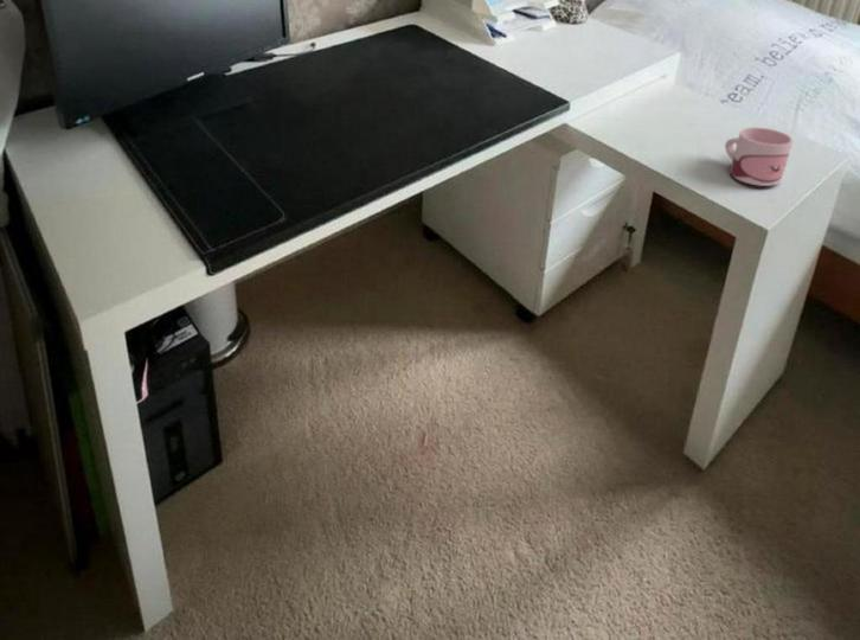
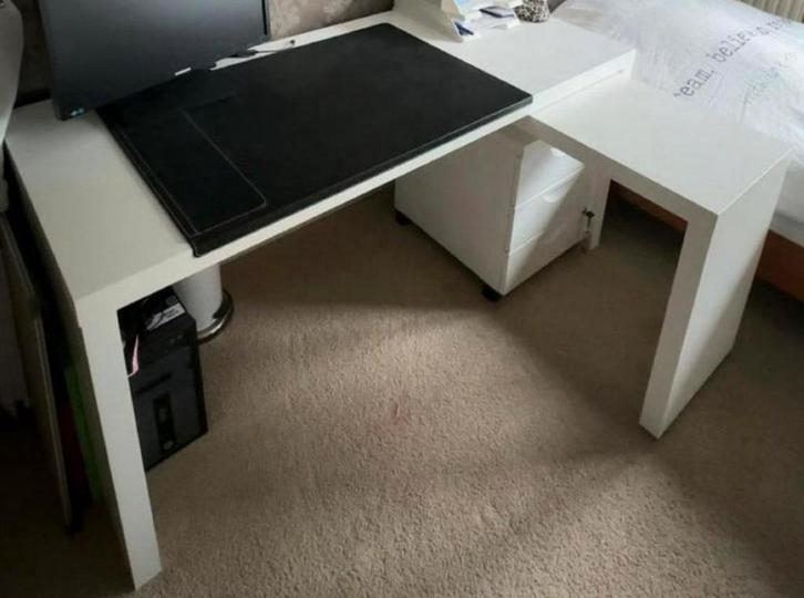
- mug [724,126,794,187]
